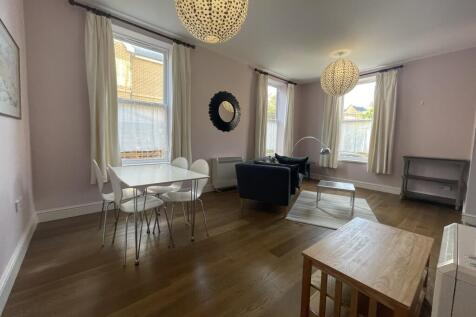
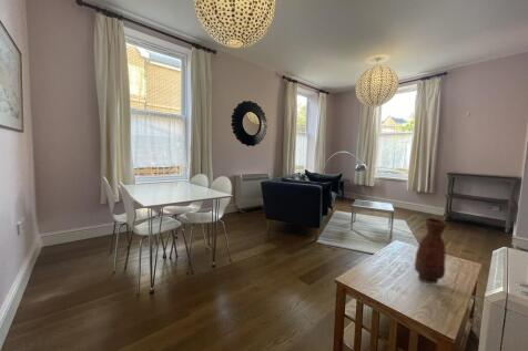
+ vase [413,217,449,285]
